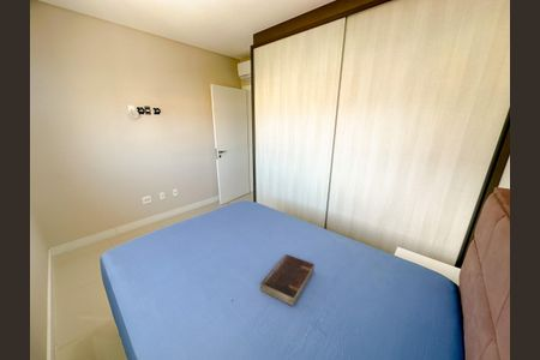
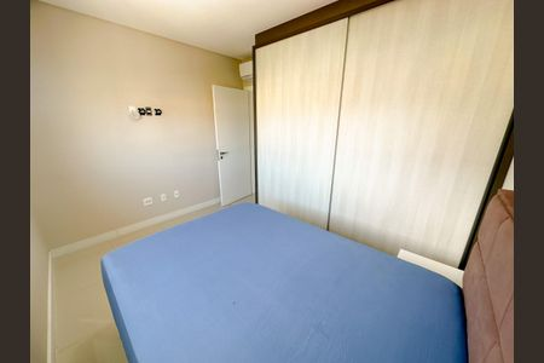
- hardback book [259,253,316,307]
